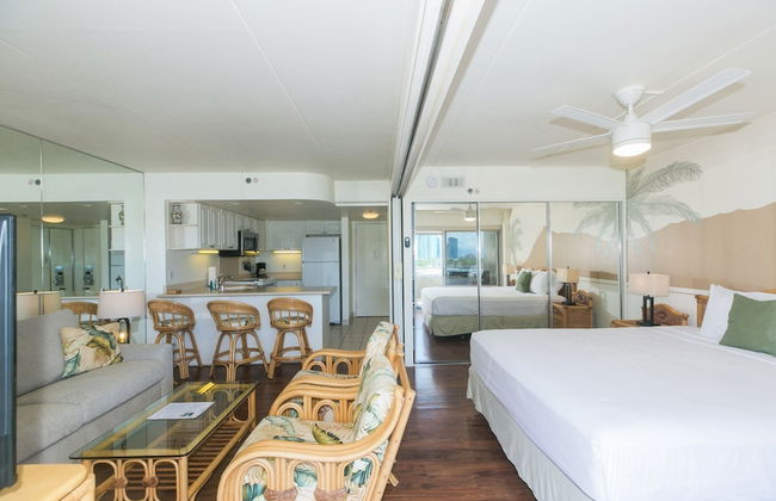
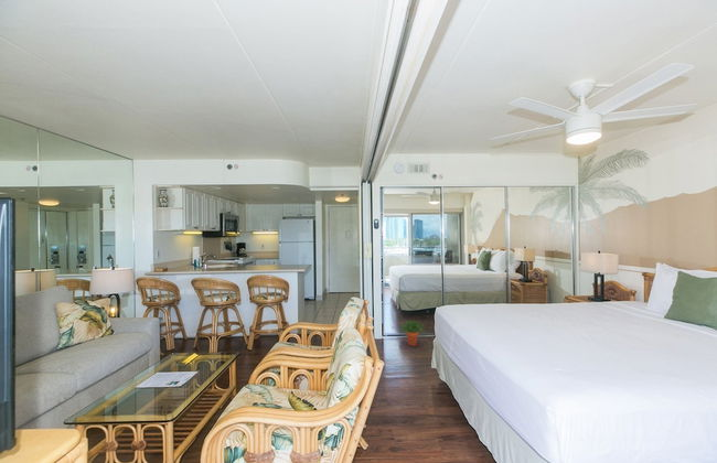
+ potted plant [399,319,425,346]
